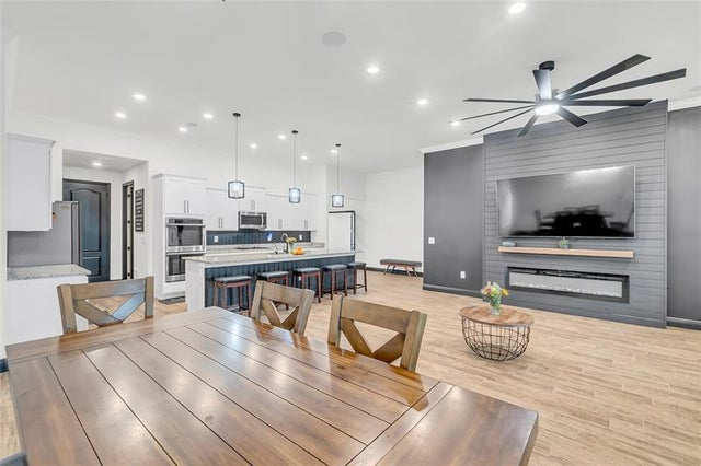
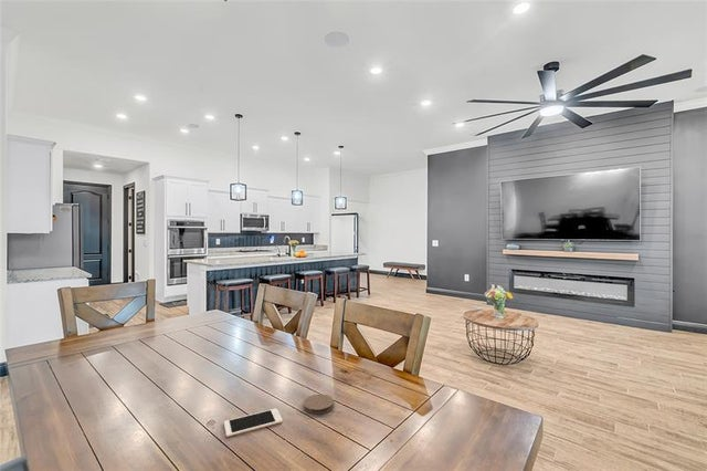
+ cell phone [223,407,284,438]
+ coaster [303,394,335,415]
